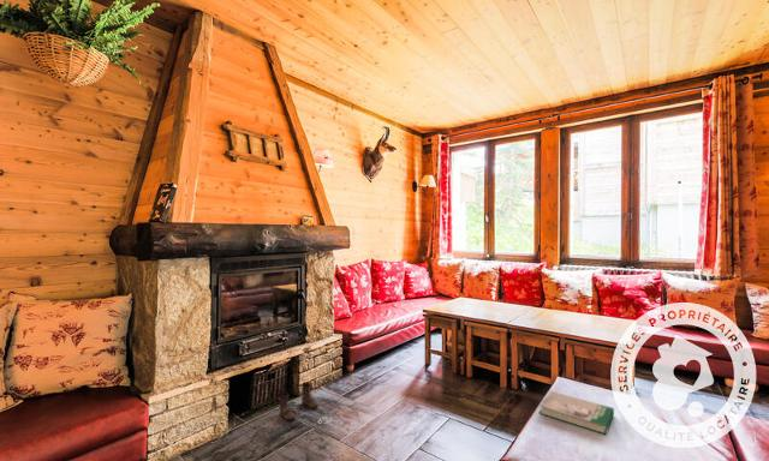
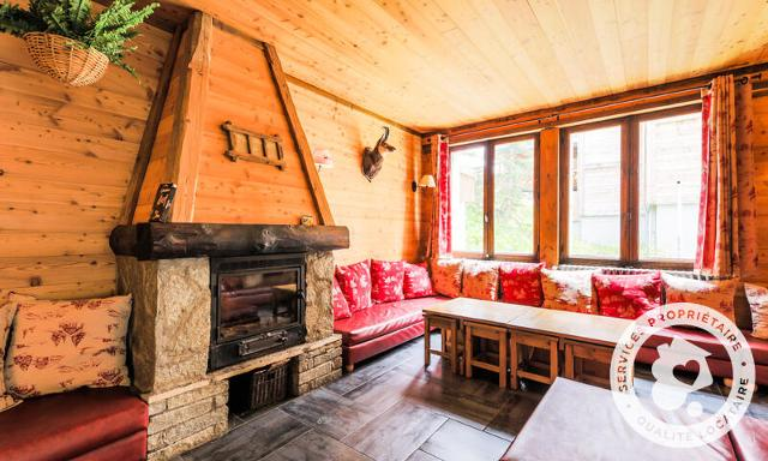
- book [538,390,615,436]
- boots [278,382,320,421]
